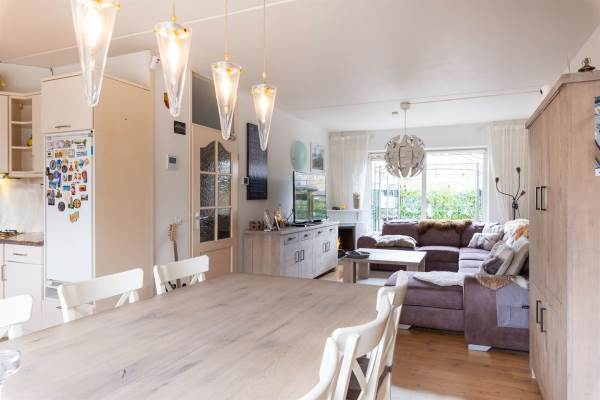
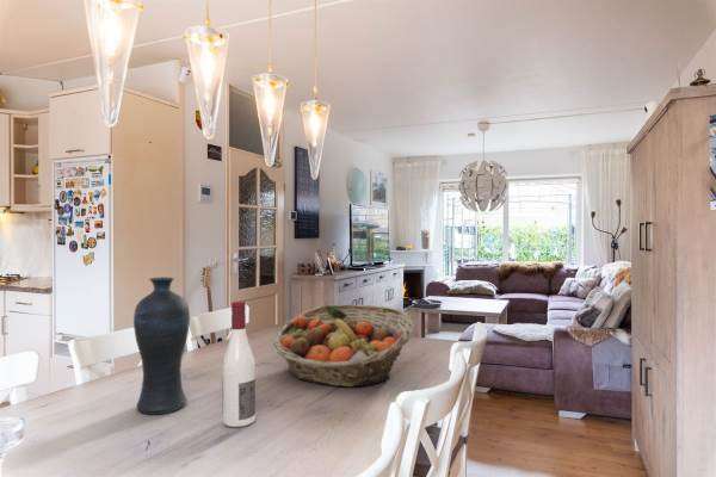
+ vase [132,277,191,415]
+ alcohol [221,301,257,428]
+ fruit basket [272,303,414,388]
